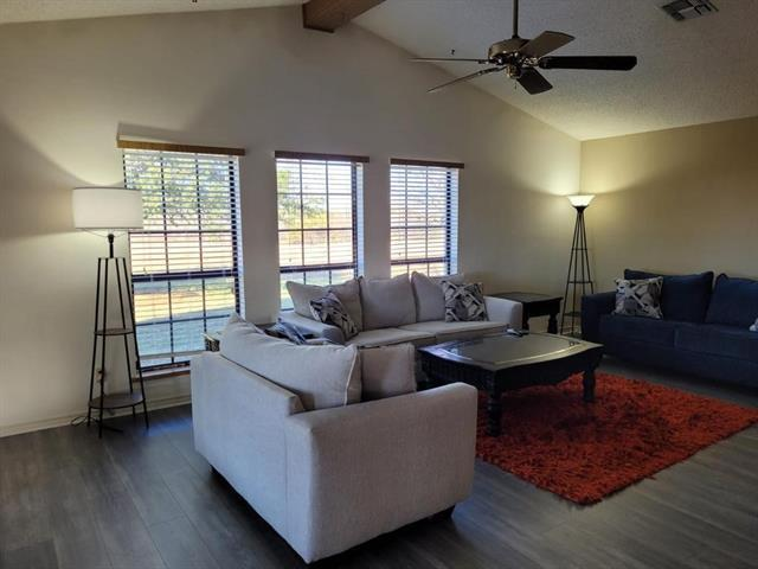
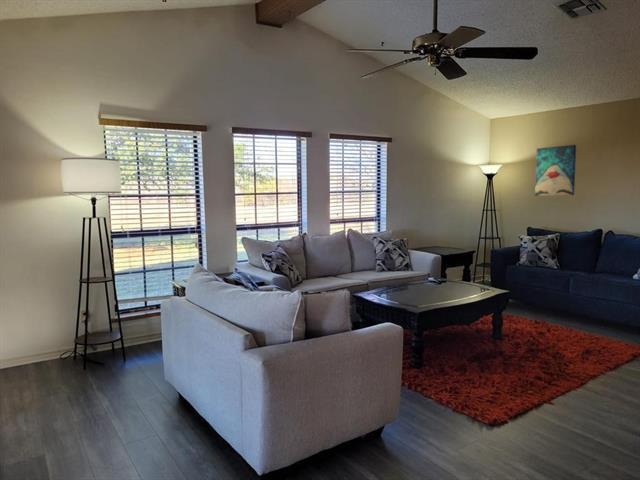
+ wall art [534,144,577,197]
